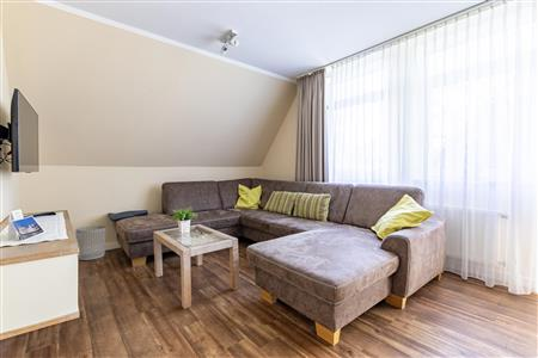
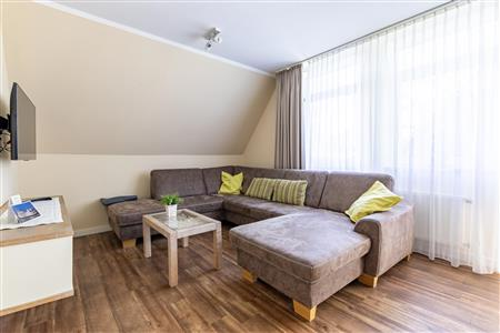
- waste bin [75,224,106,261]
